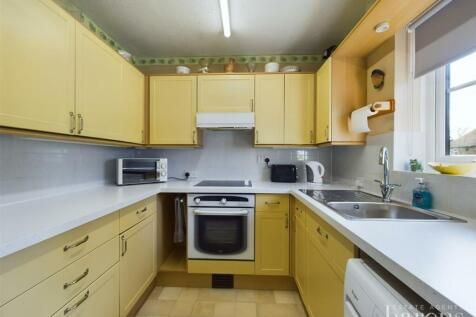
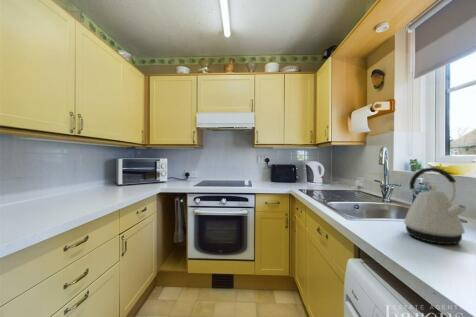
+ kettle [403,166,469,245]
